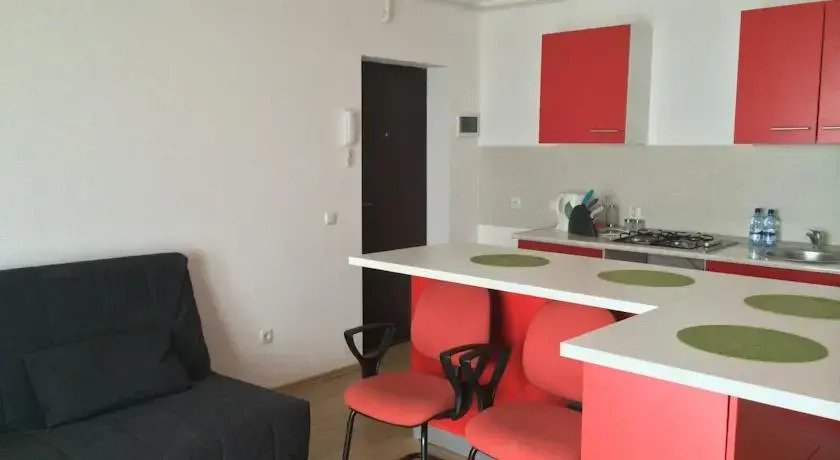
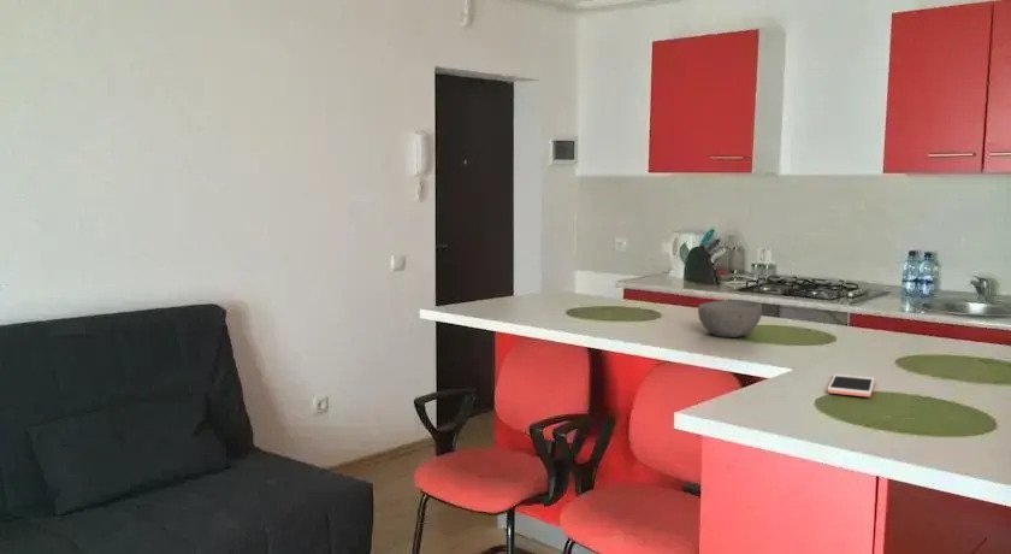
+ bowl [697,299,763,338]
+ cell phone [826,373,876,397]
